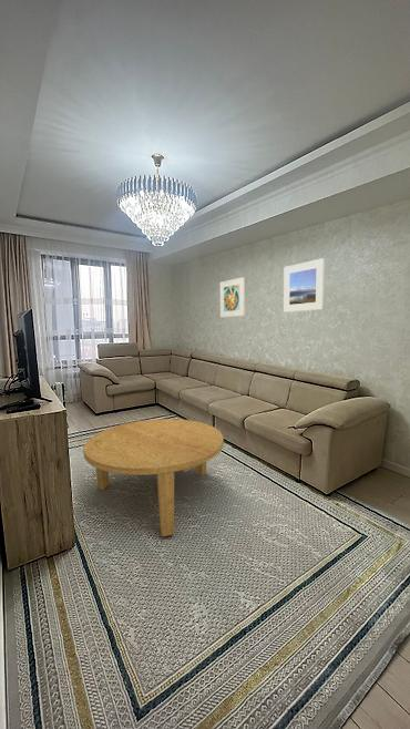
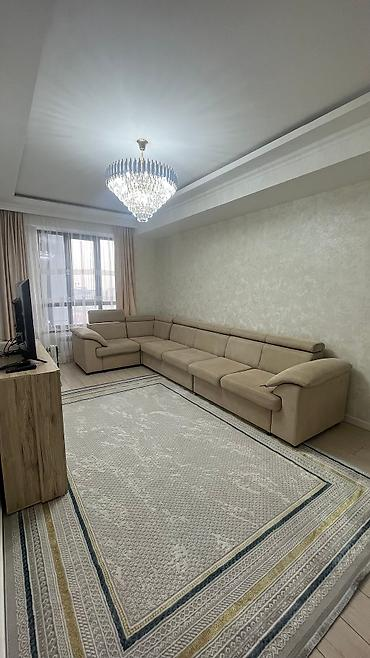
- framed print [283,257,326,314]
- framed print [219,276,246,318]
- coffee table [82,418,225,537]
